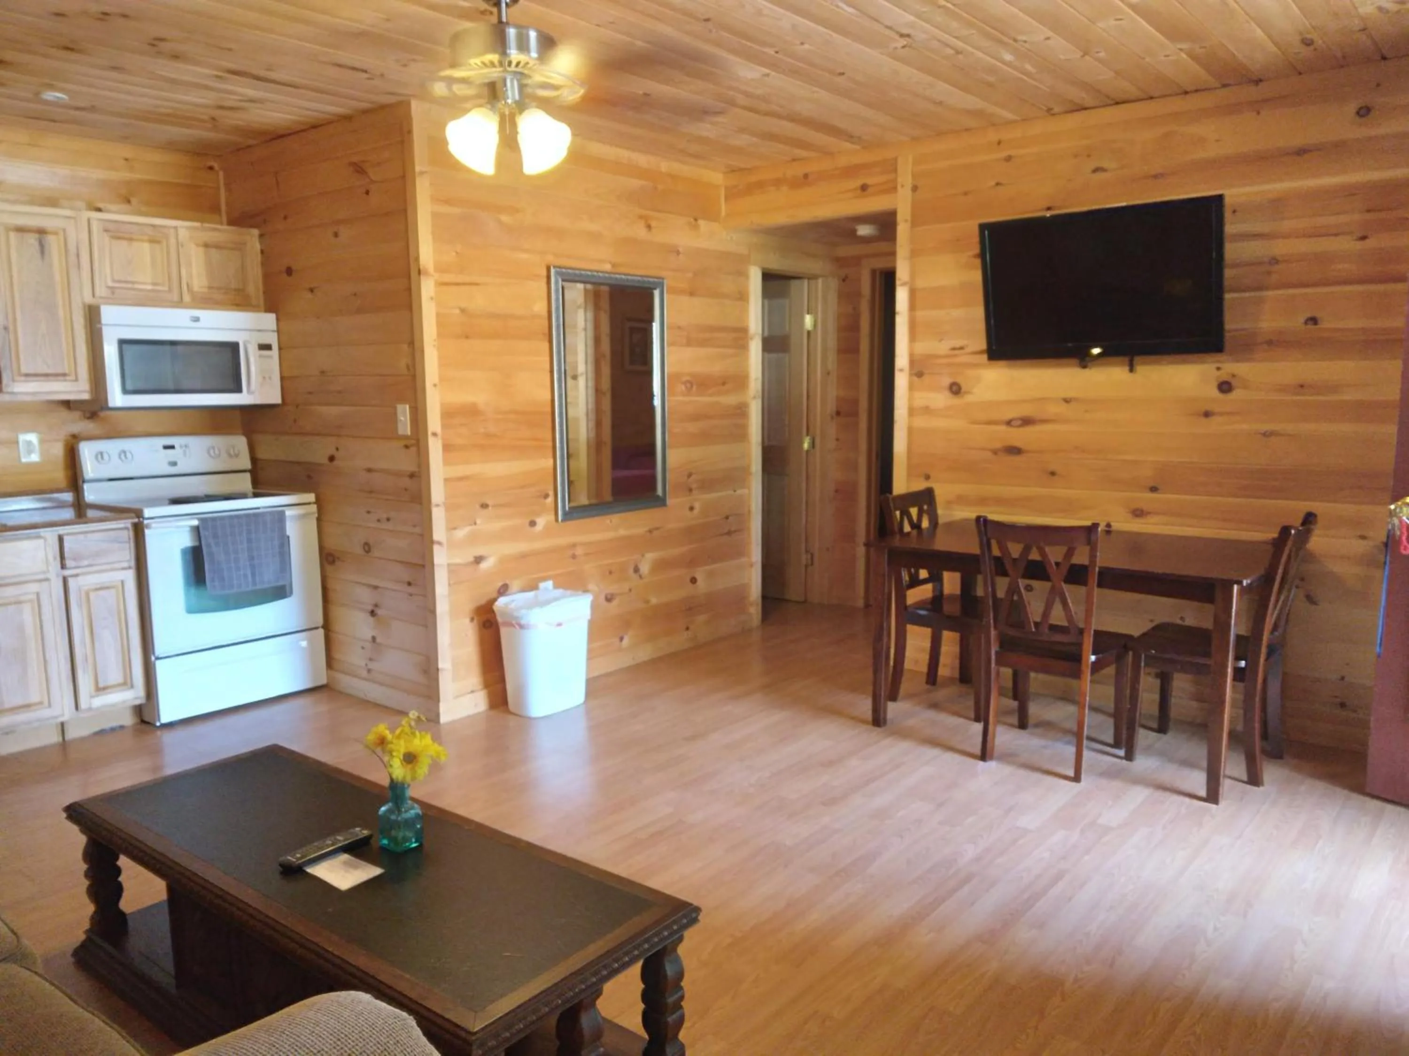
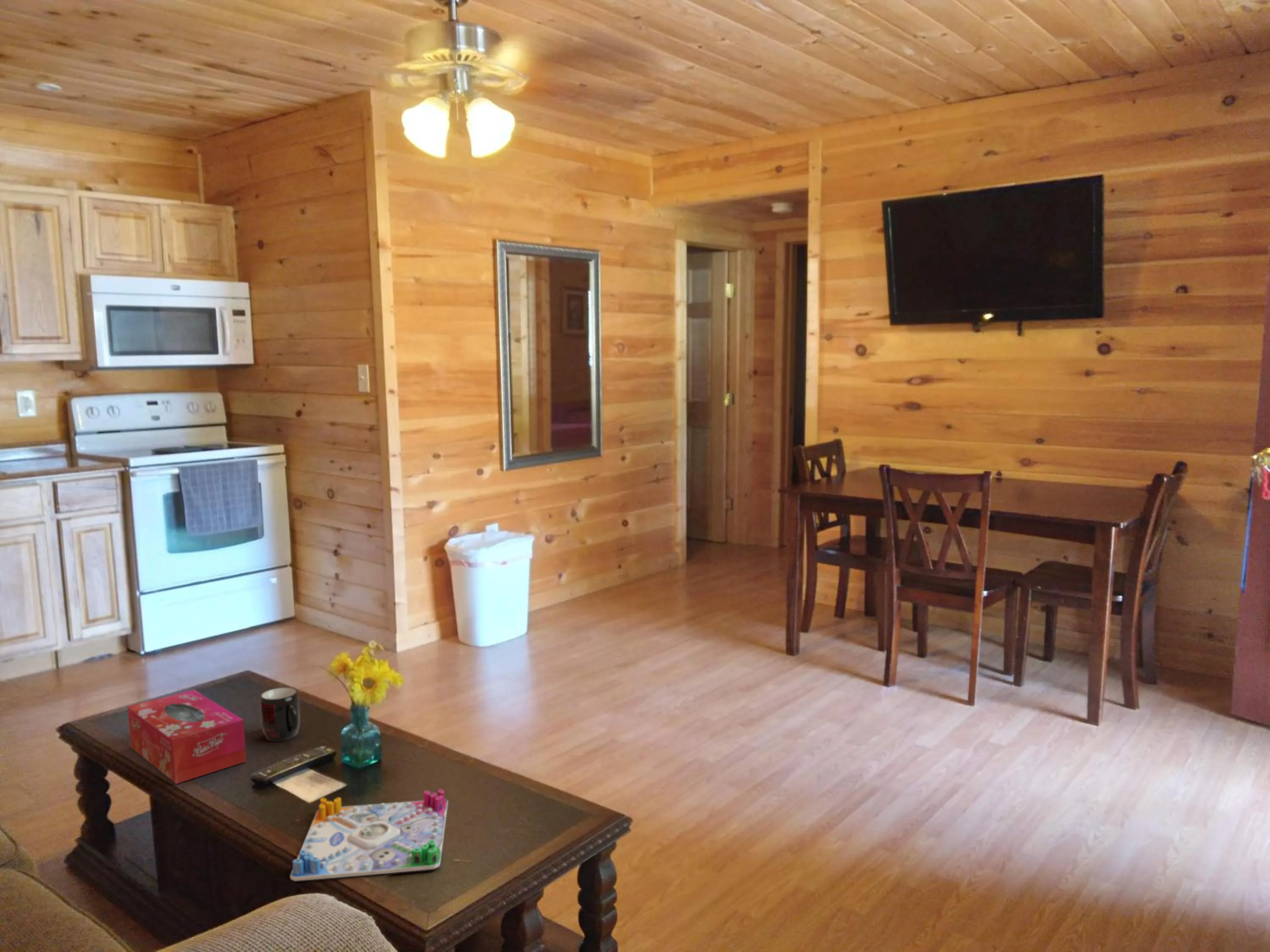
+ tissue box [127,689,247,784]
+ mug [260,687,301,742]
+ board game [290,789,448,881]
